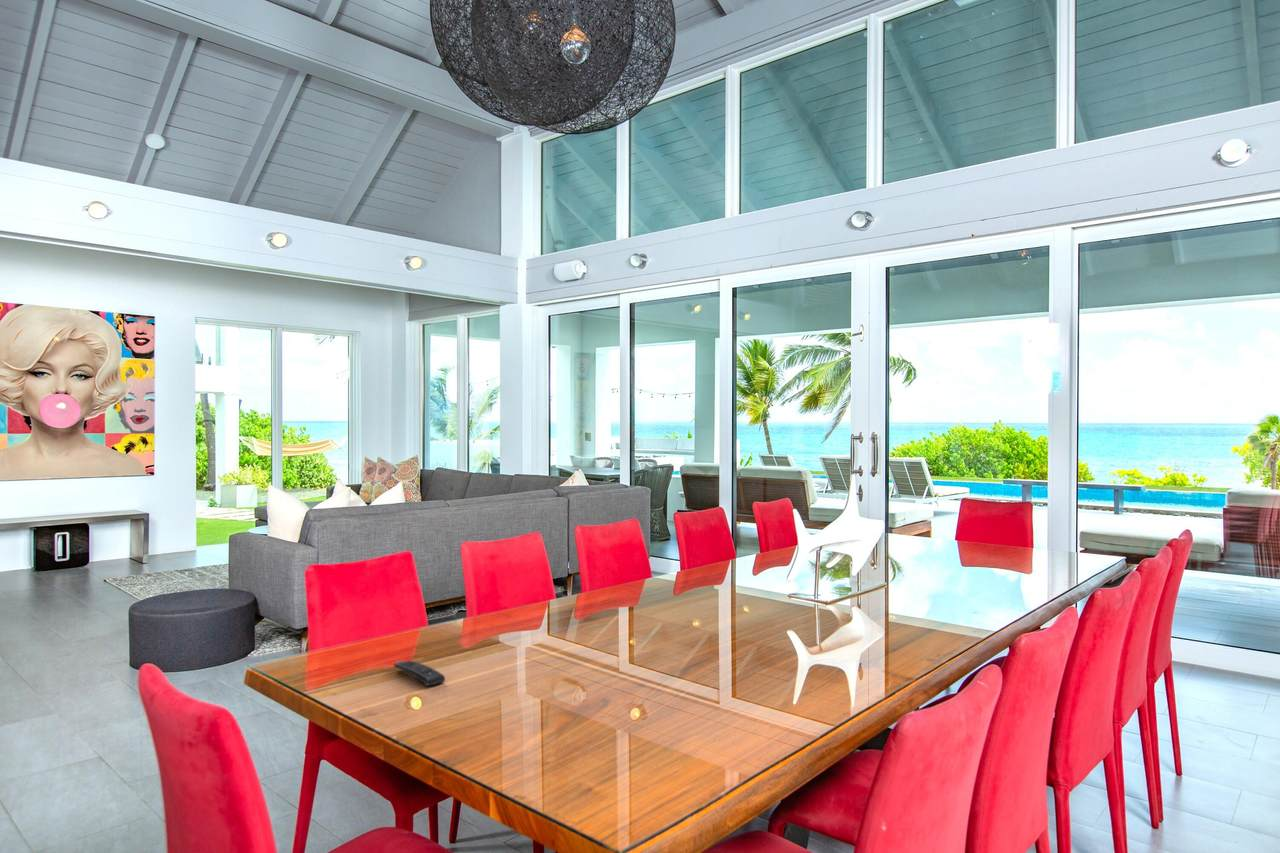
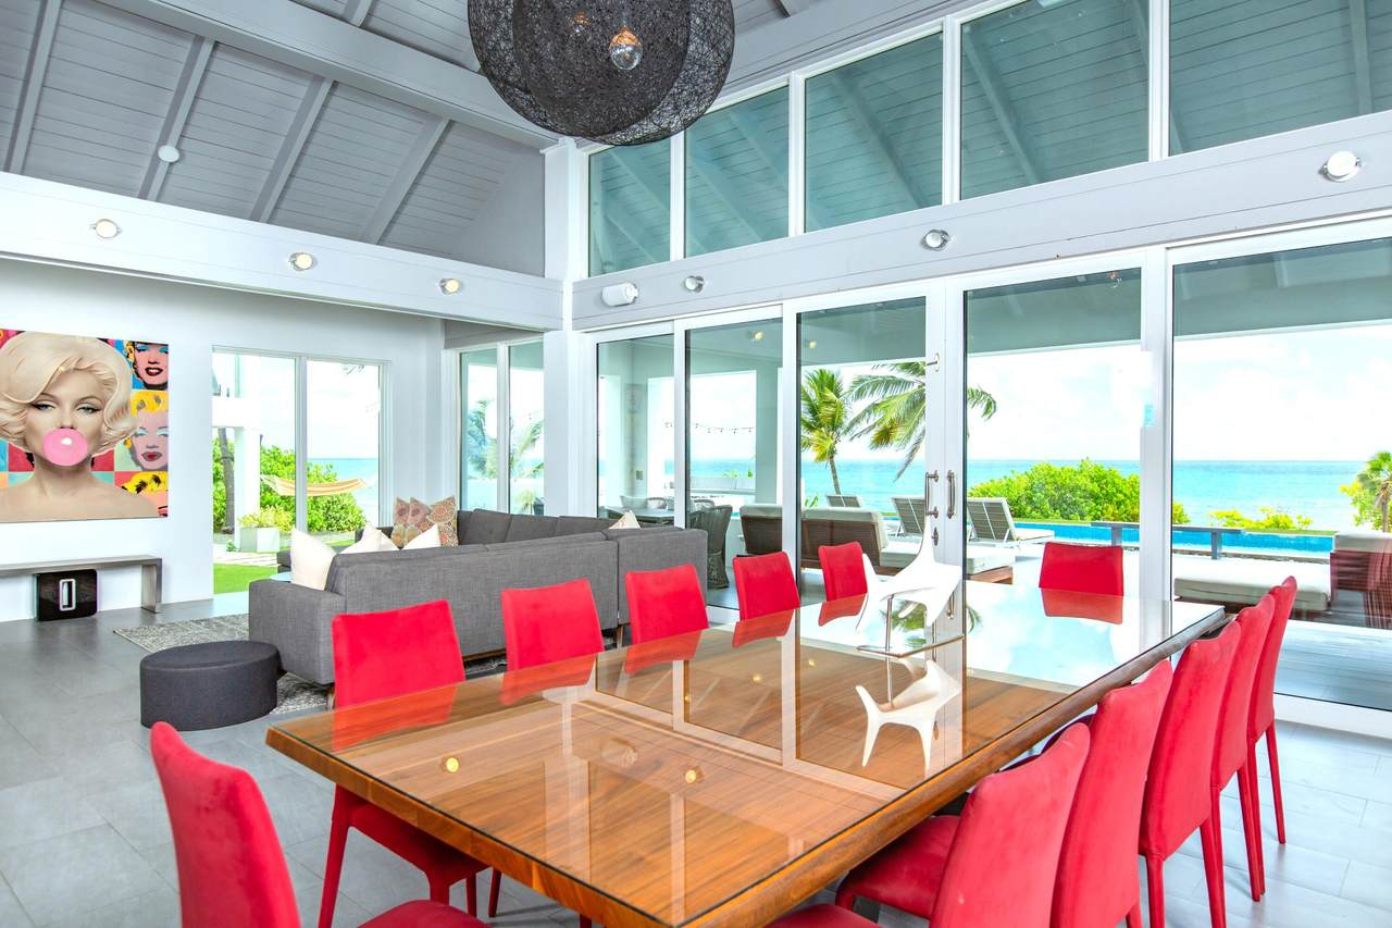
- remote control [392,659,446,687]
